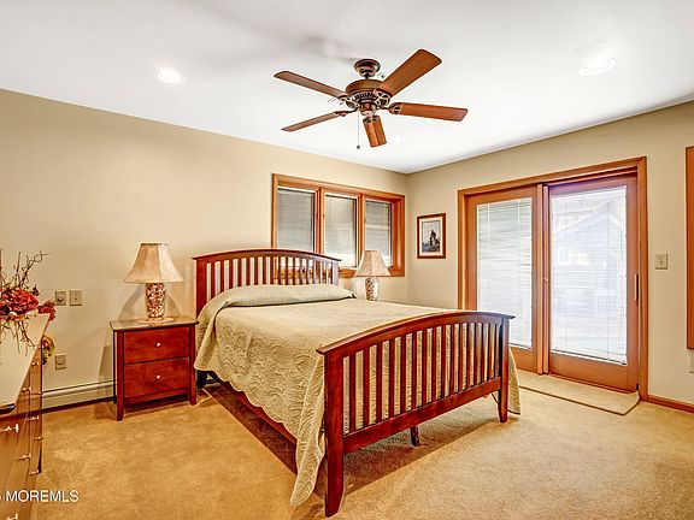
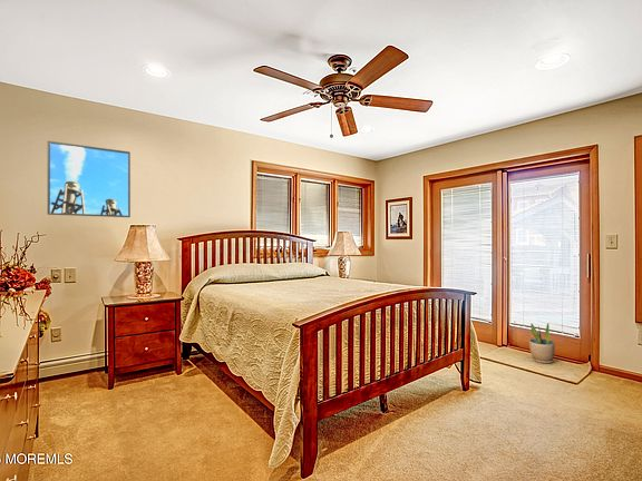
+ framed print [47,140,132,218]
+ potted plant [528,322,556,364]
